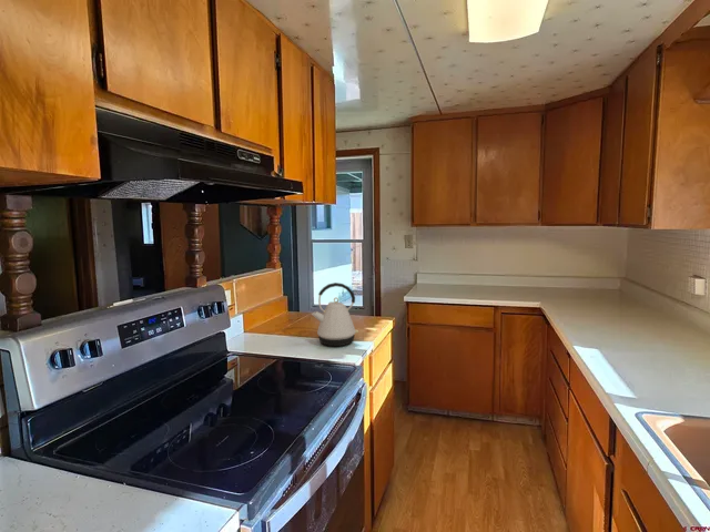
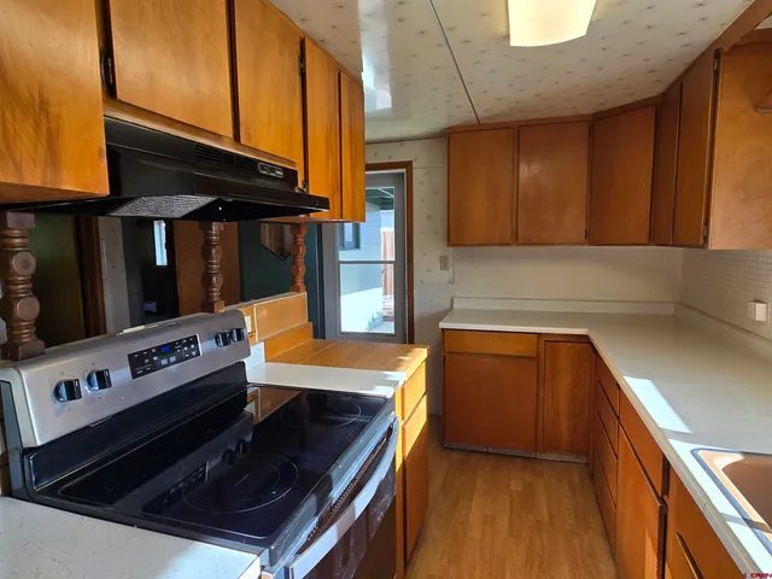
- kettle [311,282,359,347]
